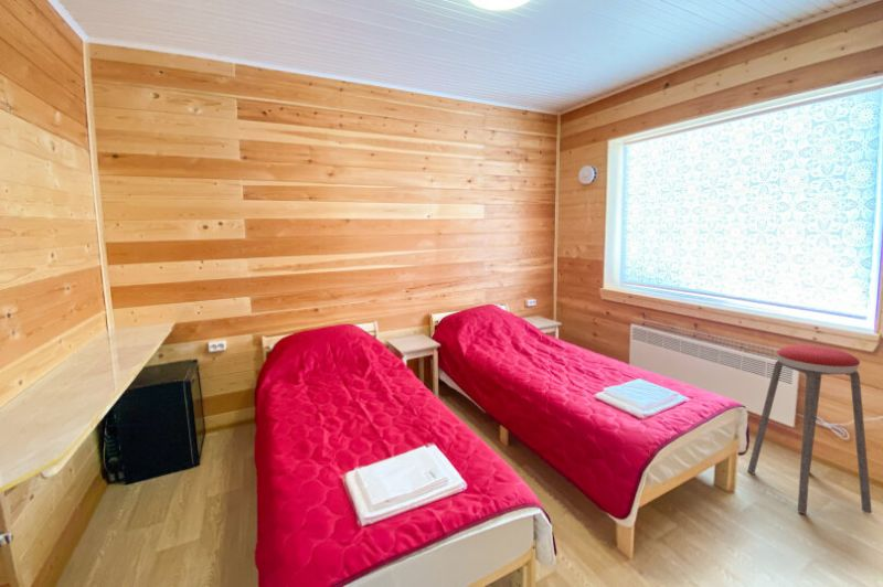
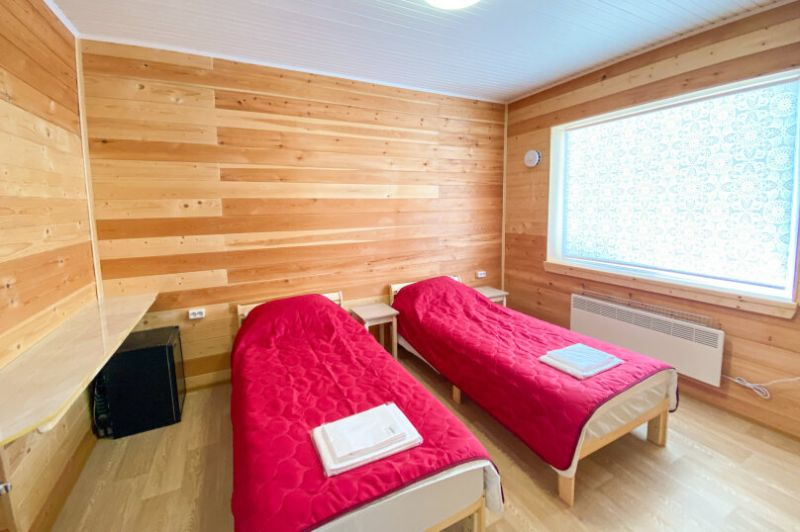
- music stool [746,344,873,515]
